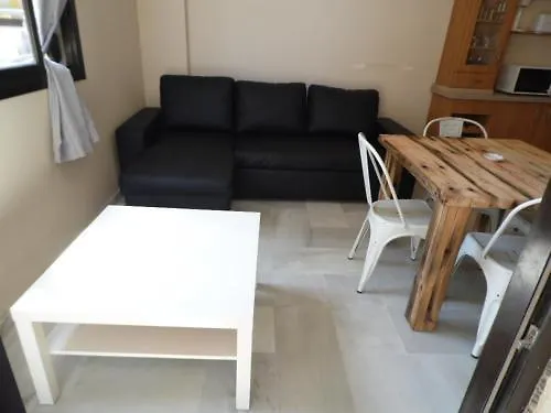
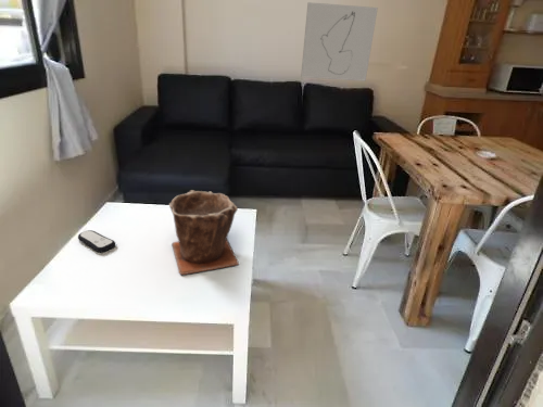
+ remote control [77,229,116,253]
+ plant pot [168,189,240,276]
+ wall art [300,1,379,82]
